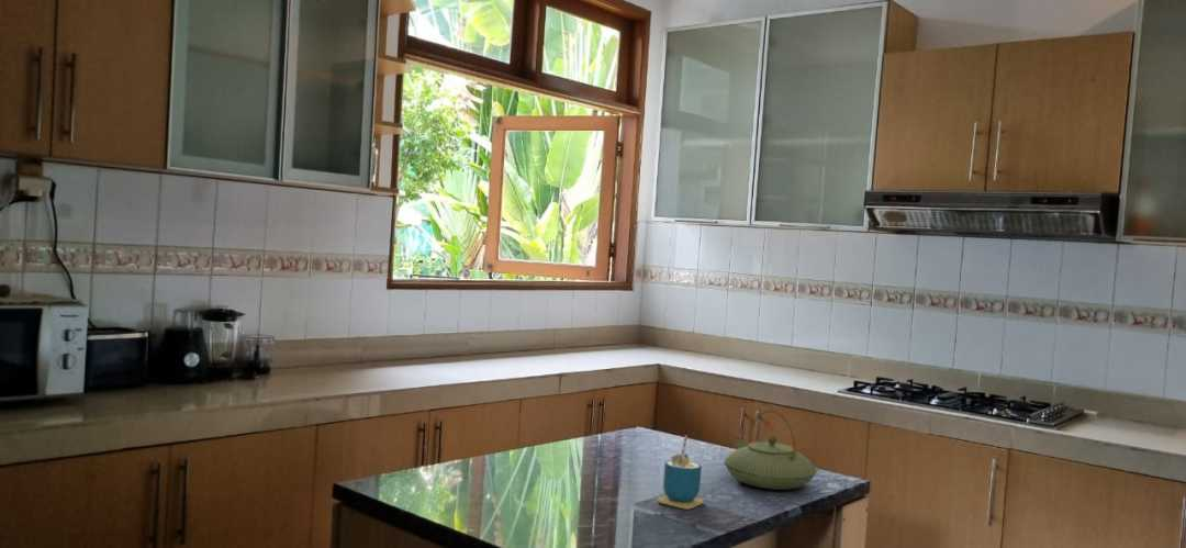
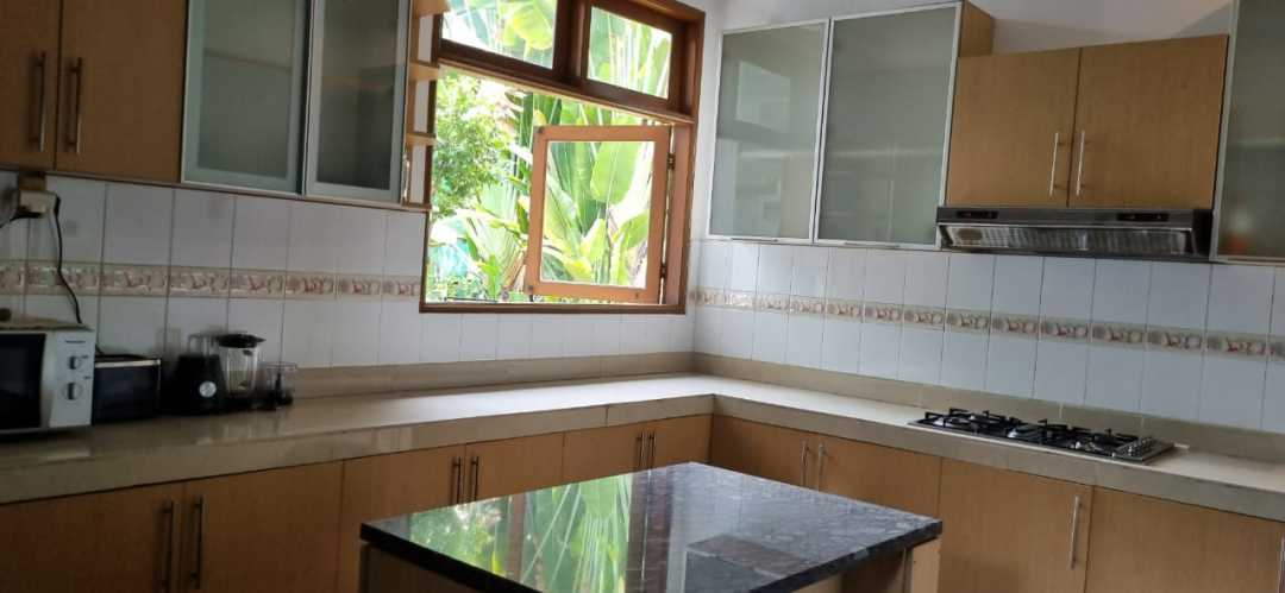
- teapot [723,409,818,491]
- cup [656,434,705,511]
